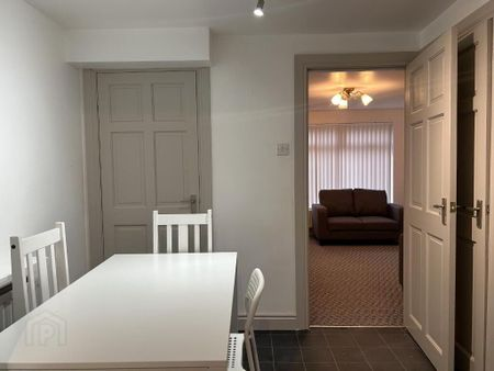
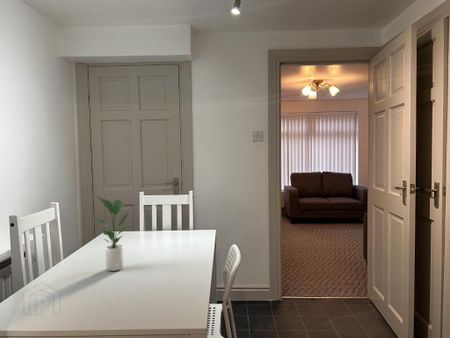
+ potted plant [90,195,135,272]
